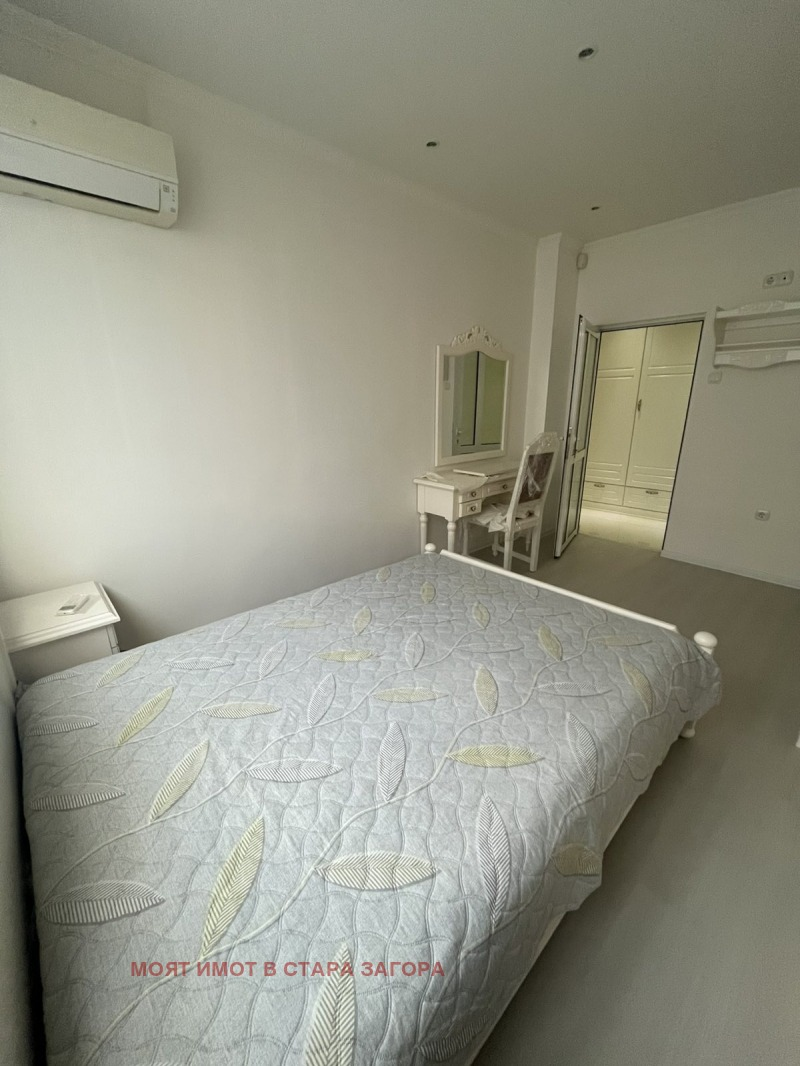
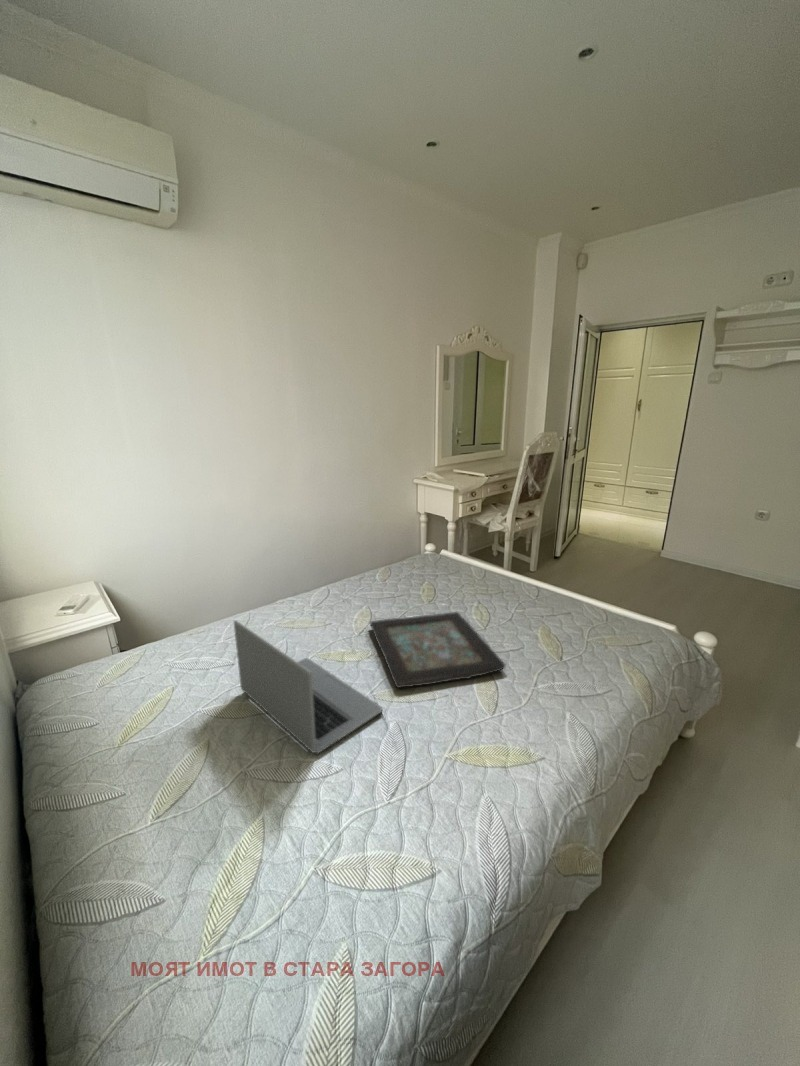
+ decorative tray [368,611,507,690]
+ laptop [233,619,384,754]
